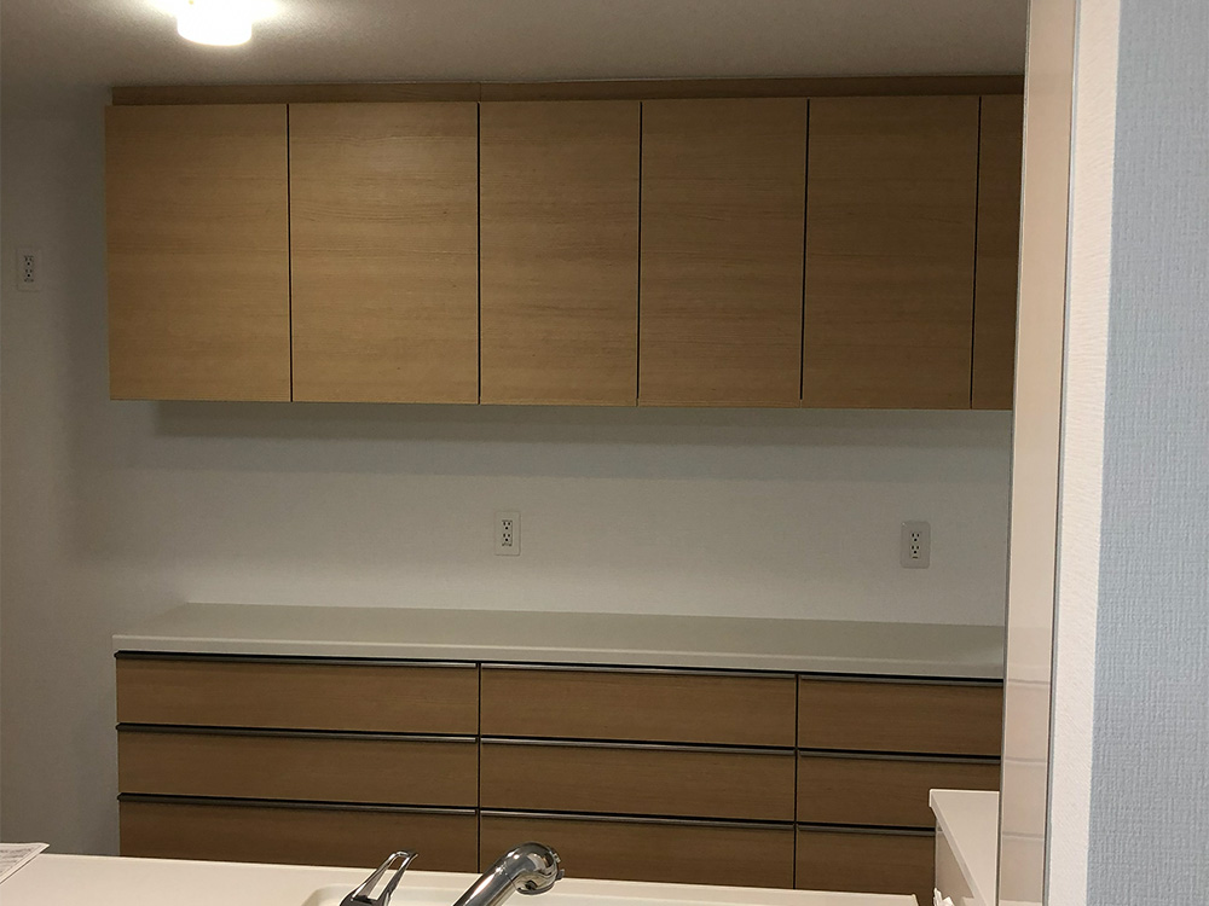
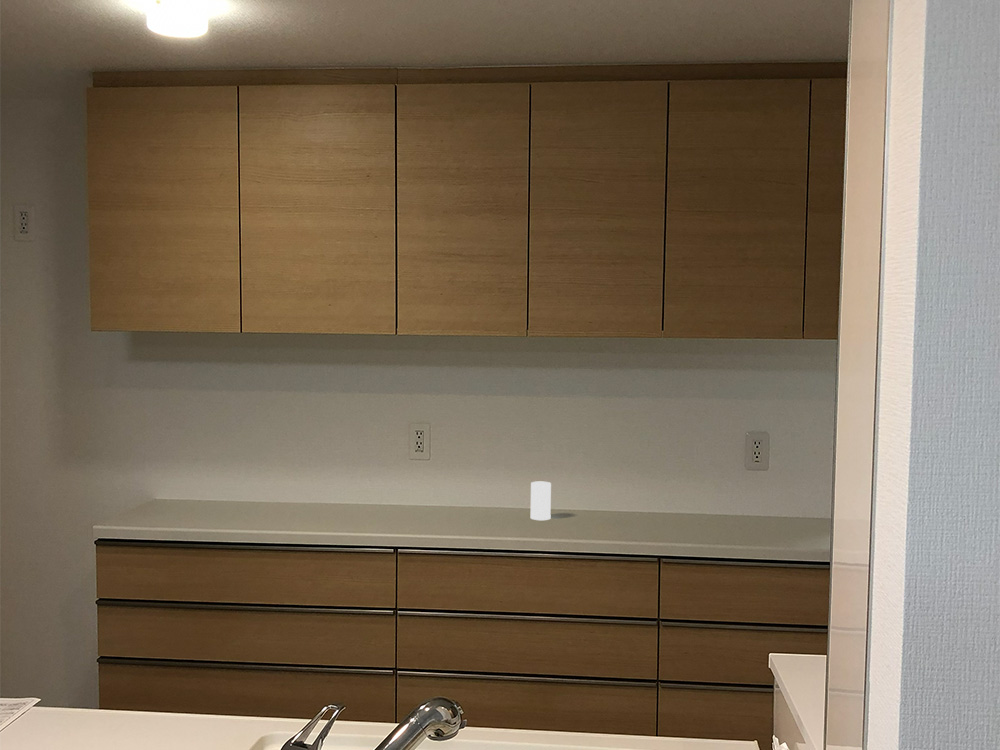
+ cup [530,481,552,521]
